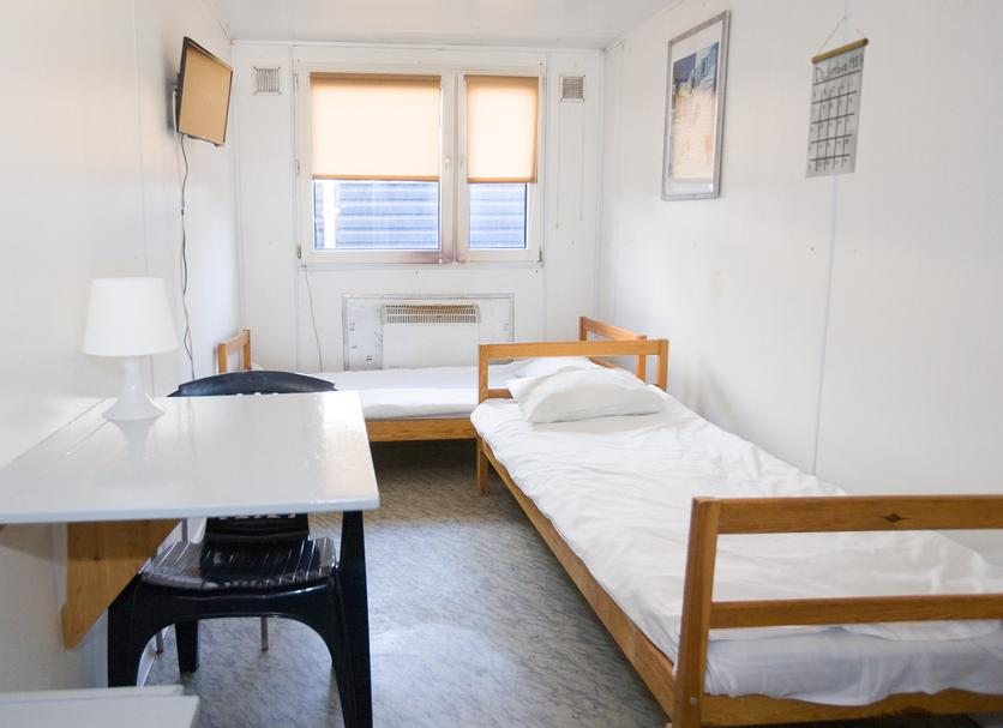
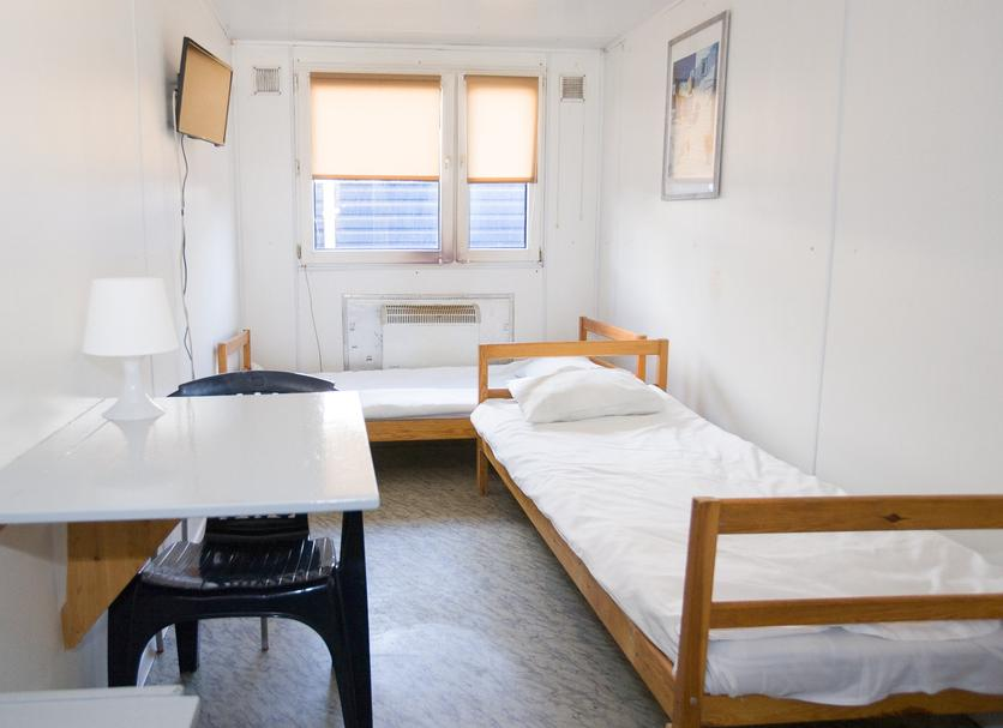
- calendar [804,16,870,180]
